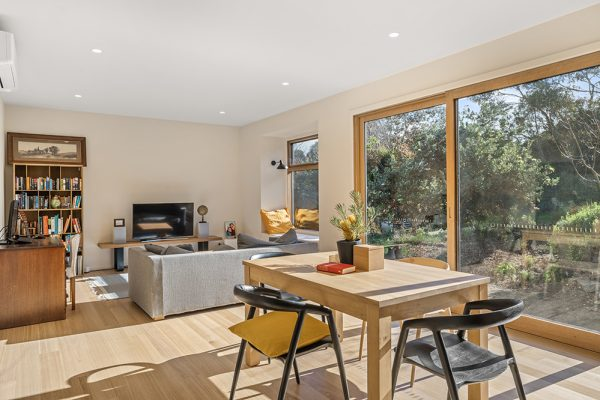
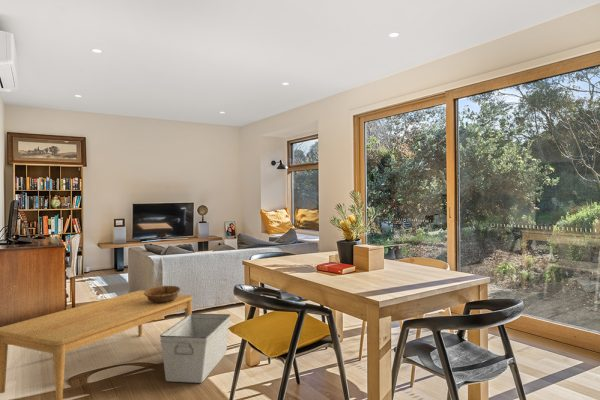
+ coffee table [0,289,194,400]
+ decorative bowl [144,285,181,303]
+ storage bin [159,312,232,384]
